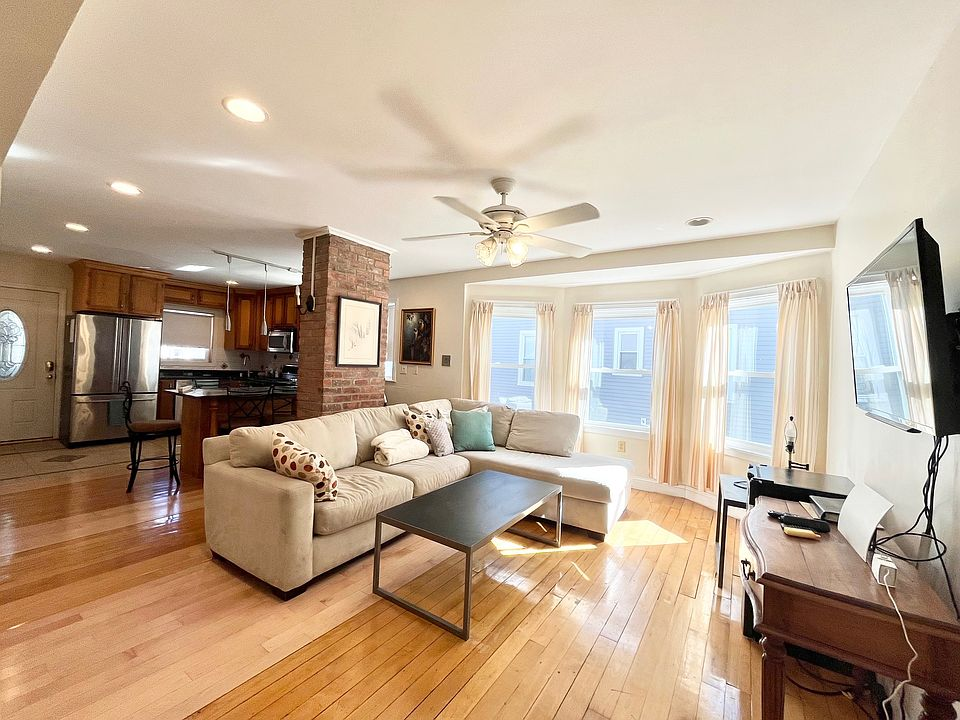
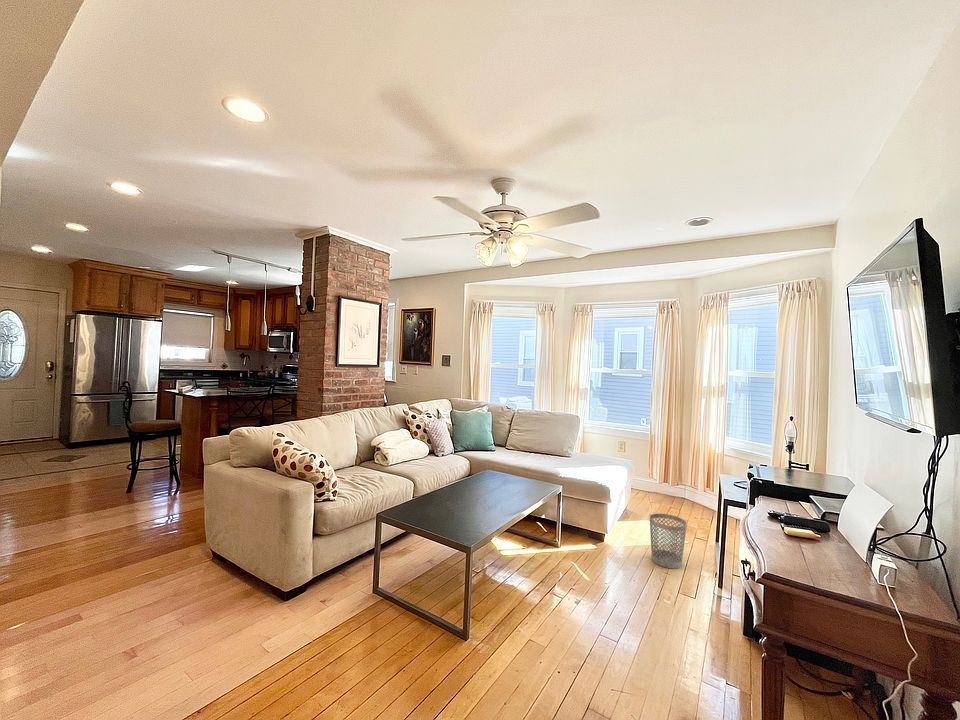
+ wastebasket [649,512,688,569]
